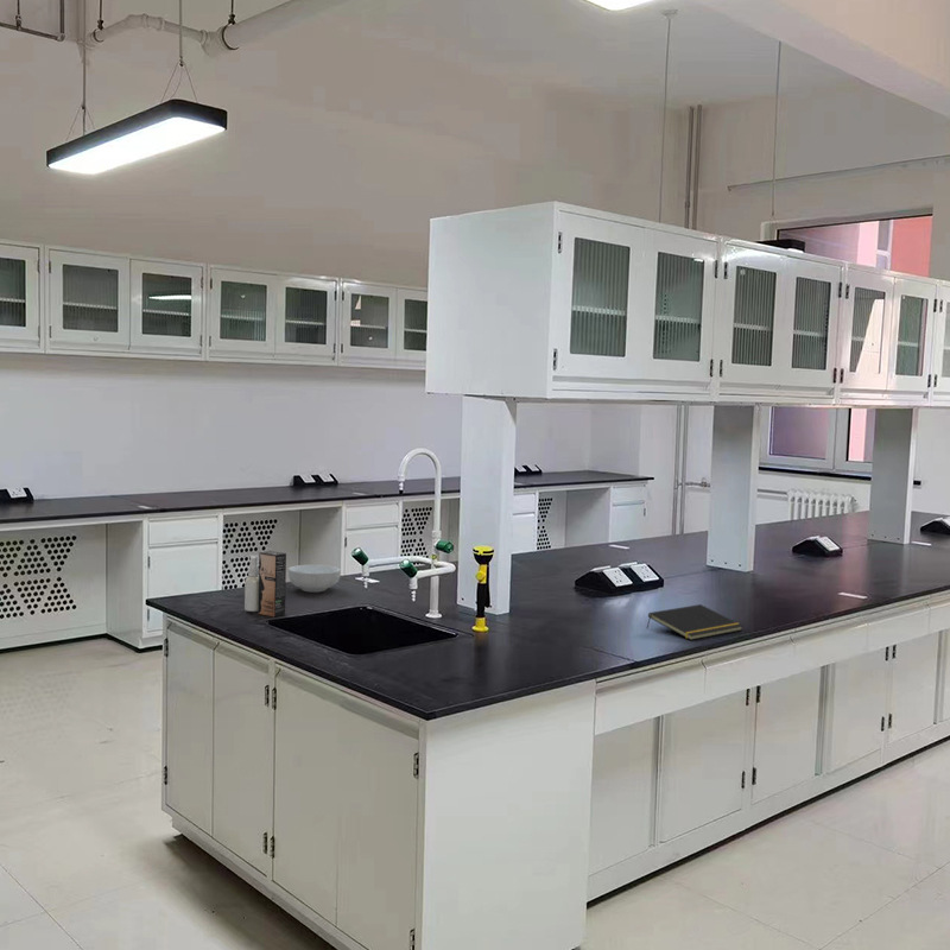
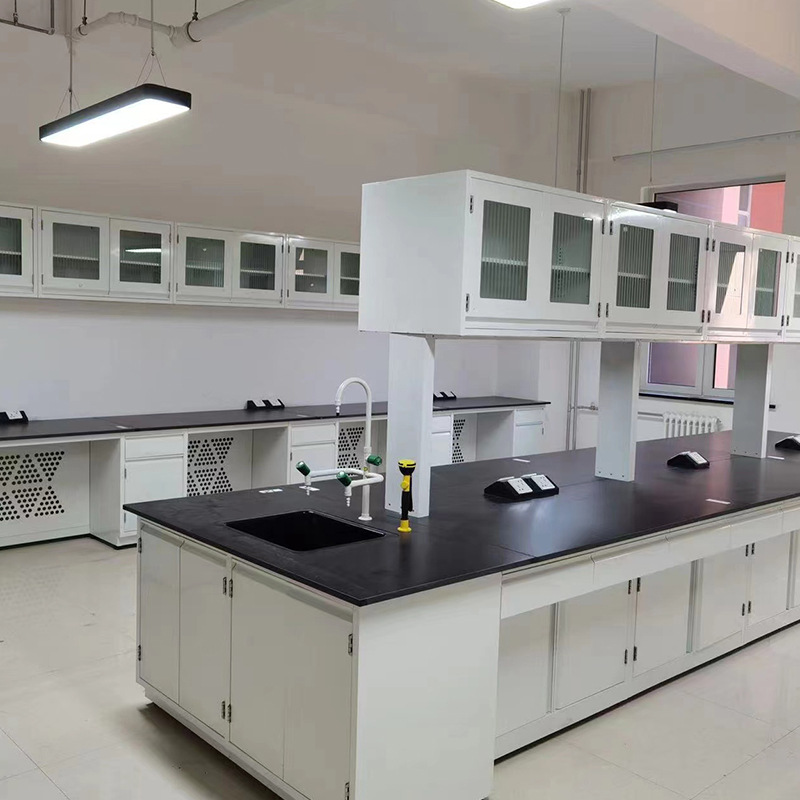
- spray bottle [243,550,287,618]
- notepad [646,603,745,641]
- cereal bowl [287,564,342,594]
